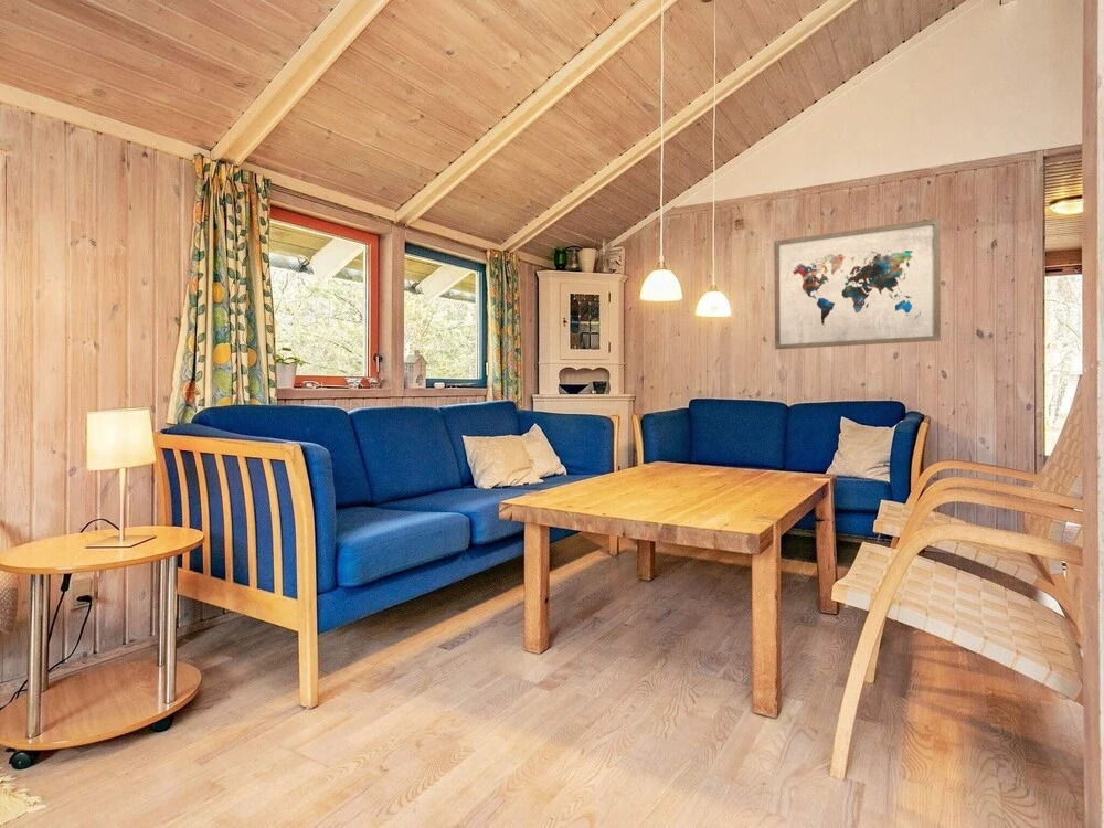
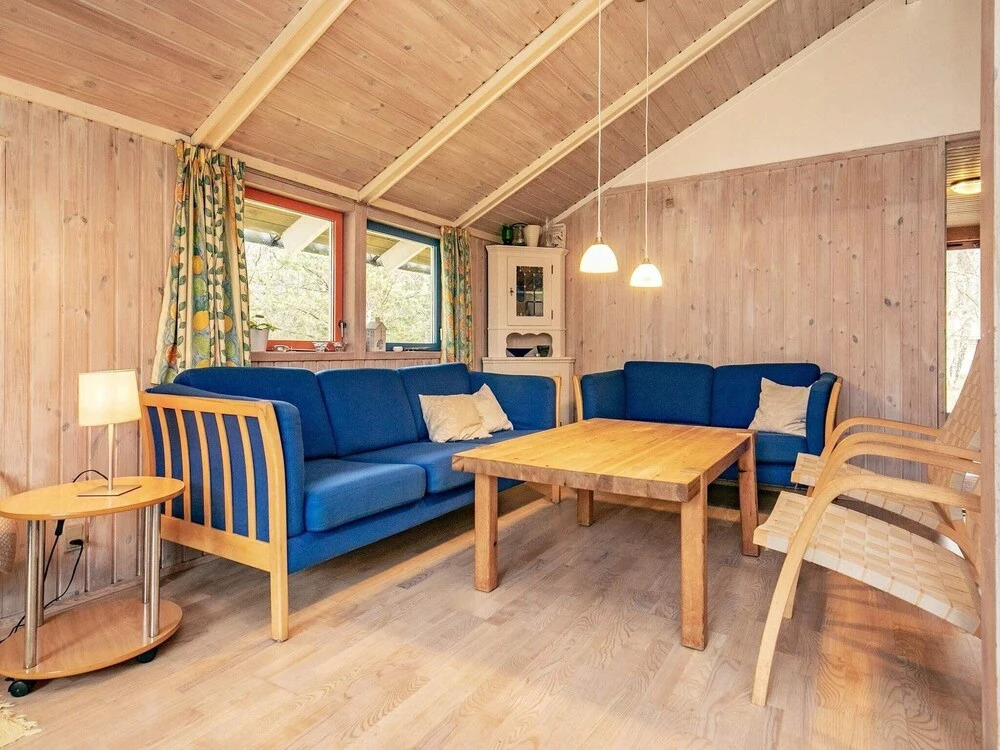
- wall art [773,217,942,350]
